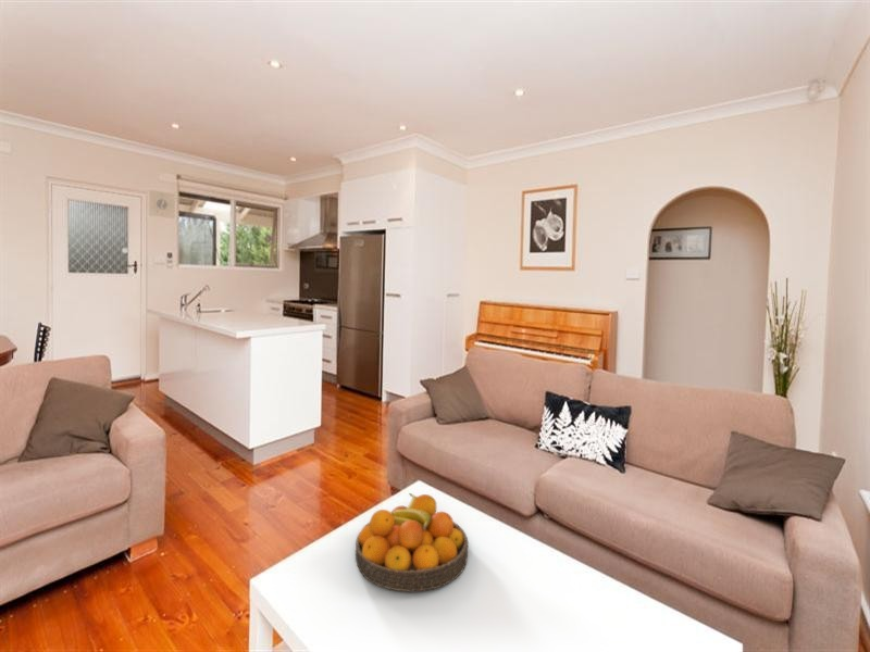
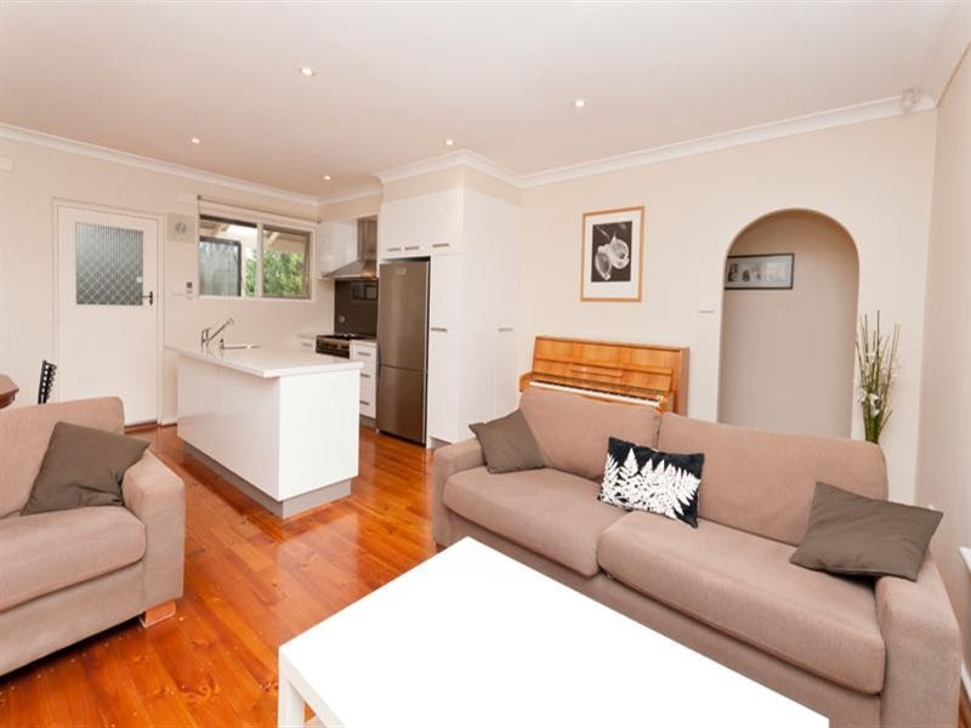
- fruit bowl [355,492,470,593]
